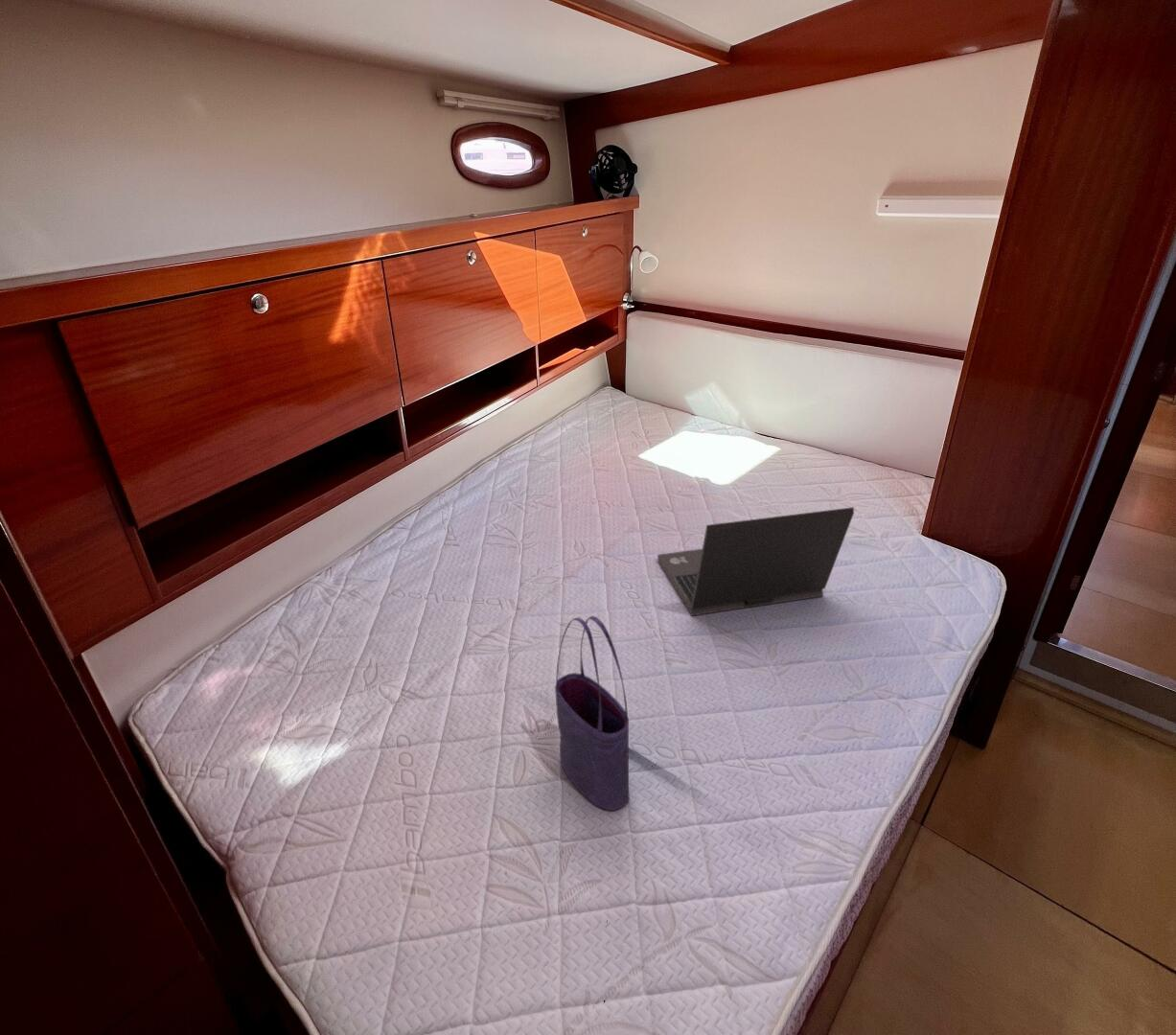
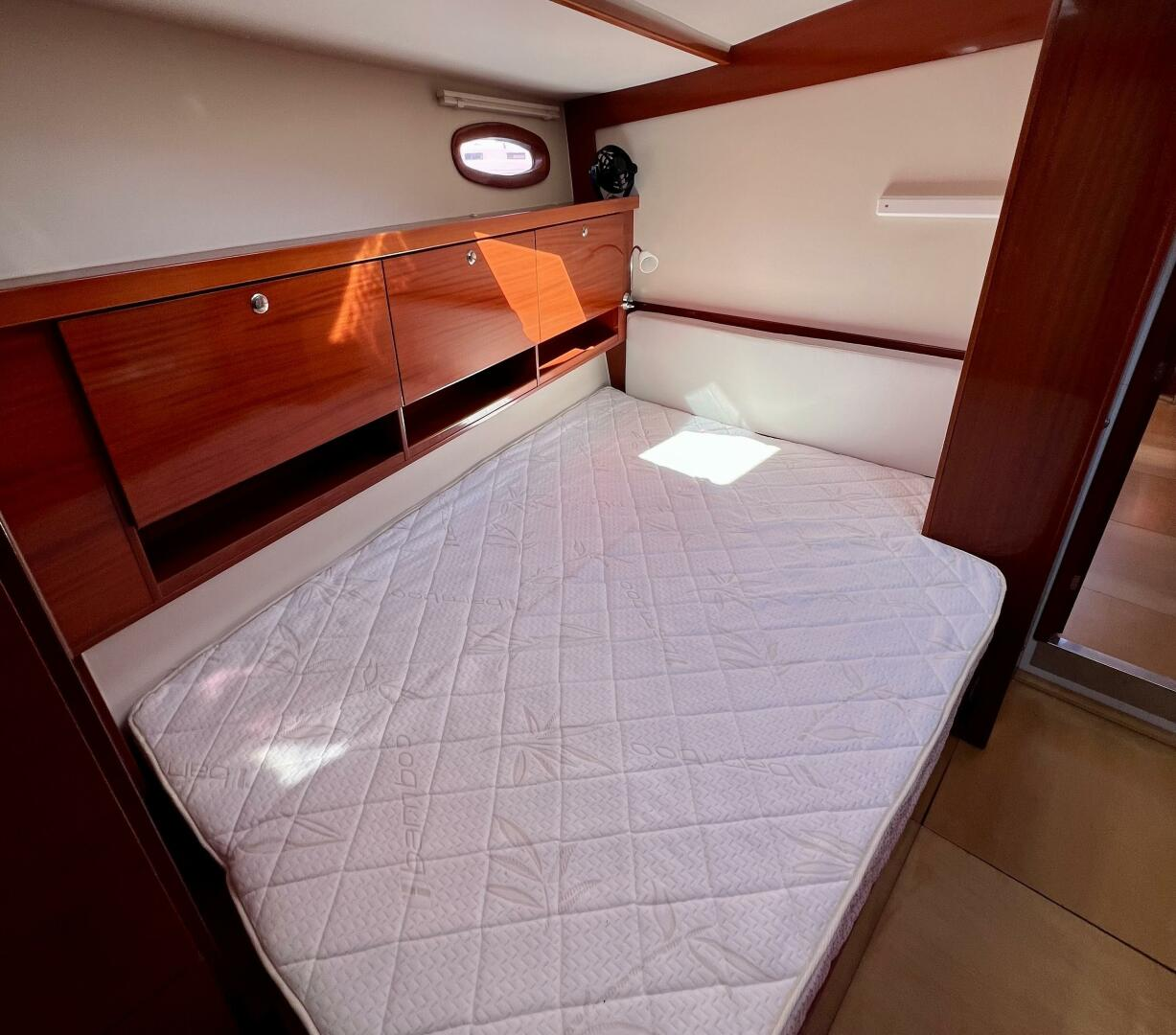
- laptop [657,506,855,617]
- tote bag [554,615,631,812]
